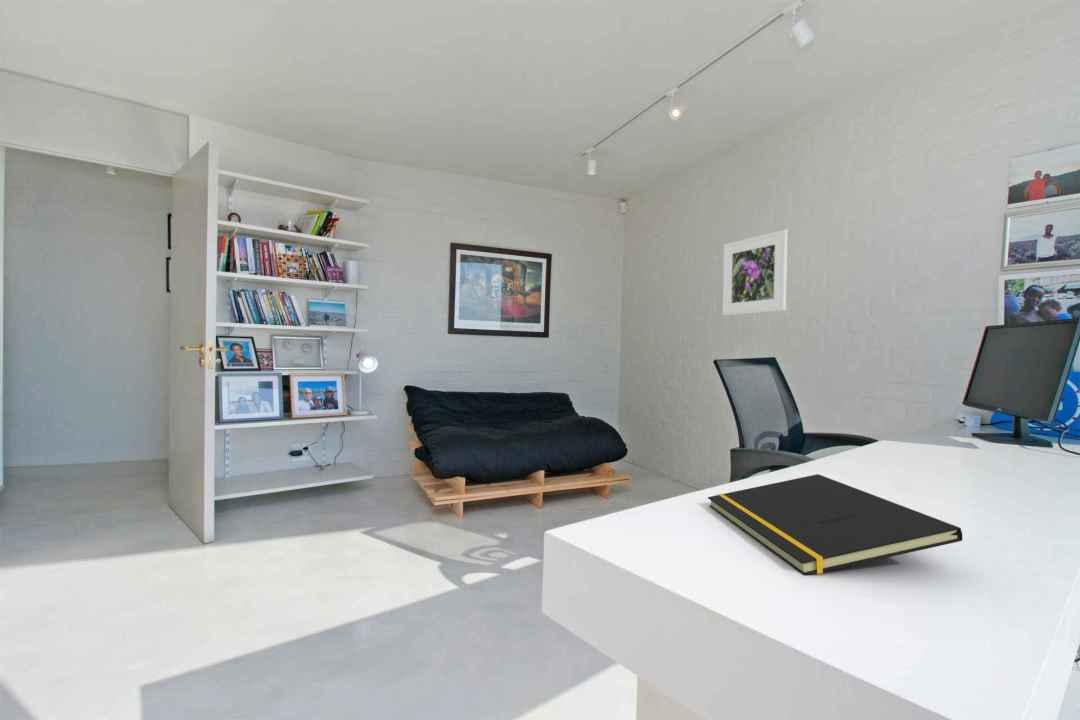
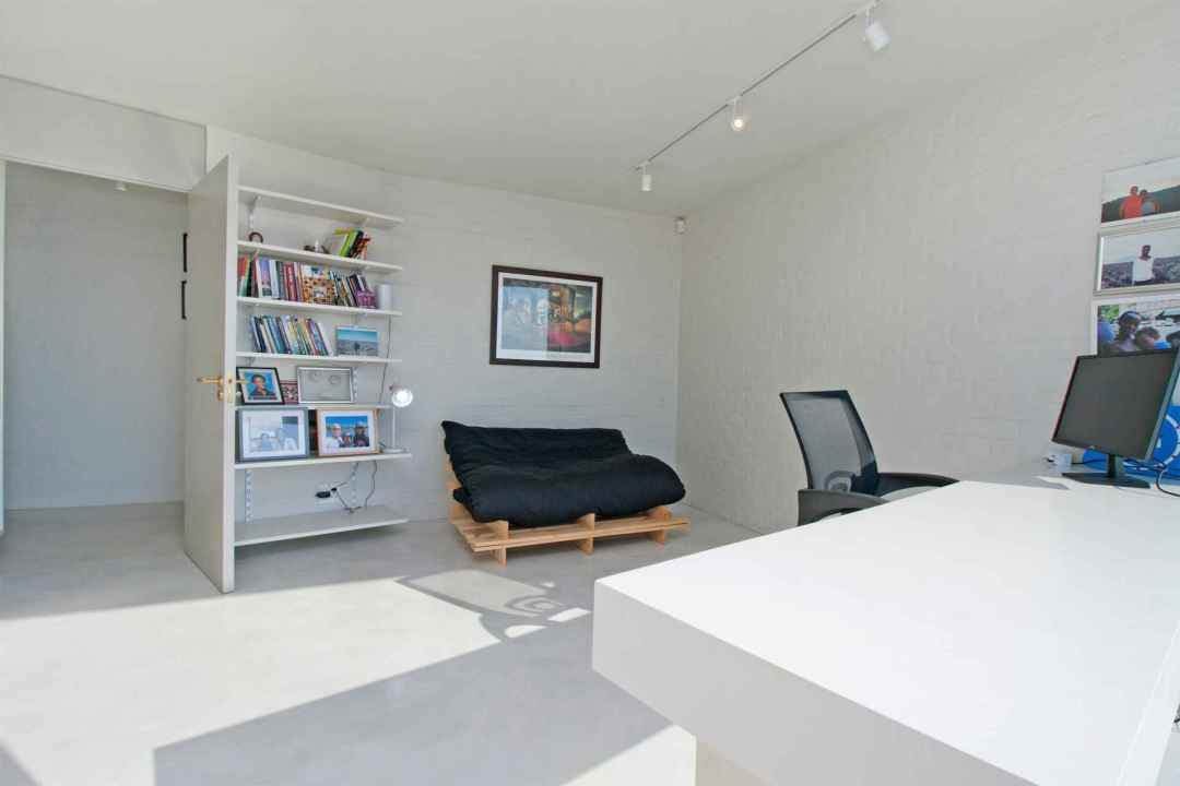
- notepad [707,473,964,577]
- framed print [721,229,789,316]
